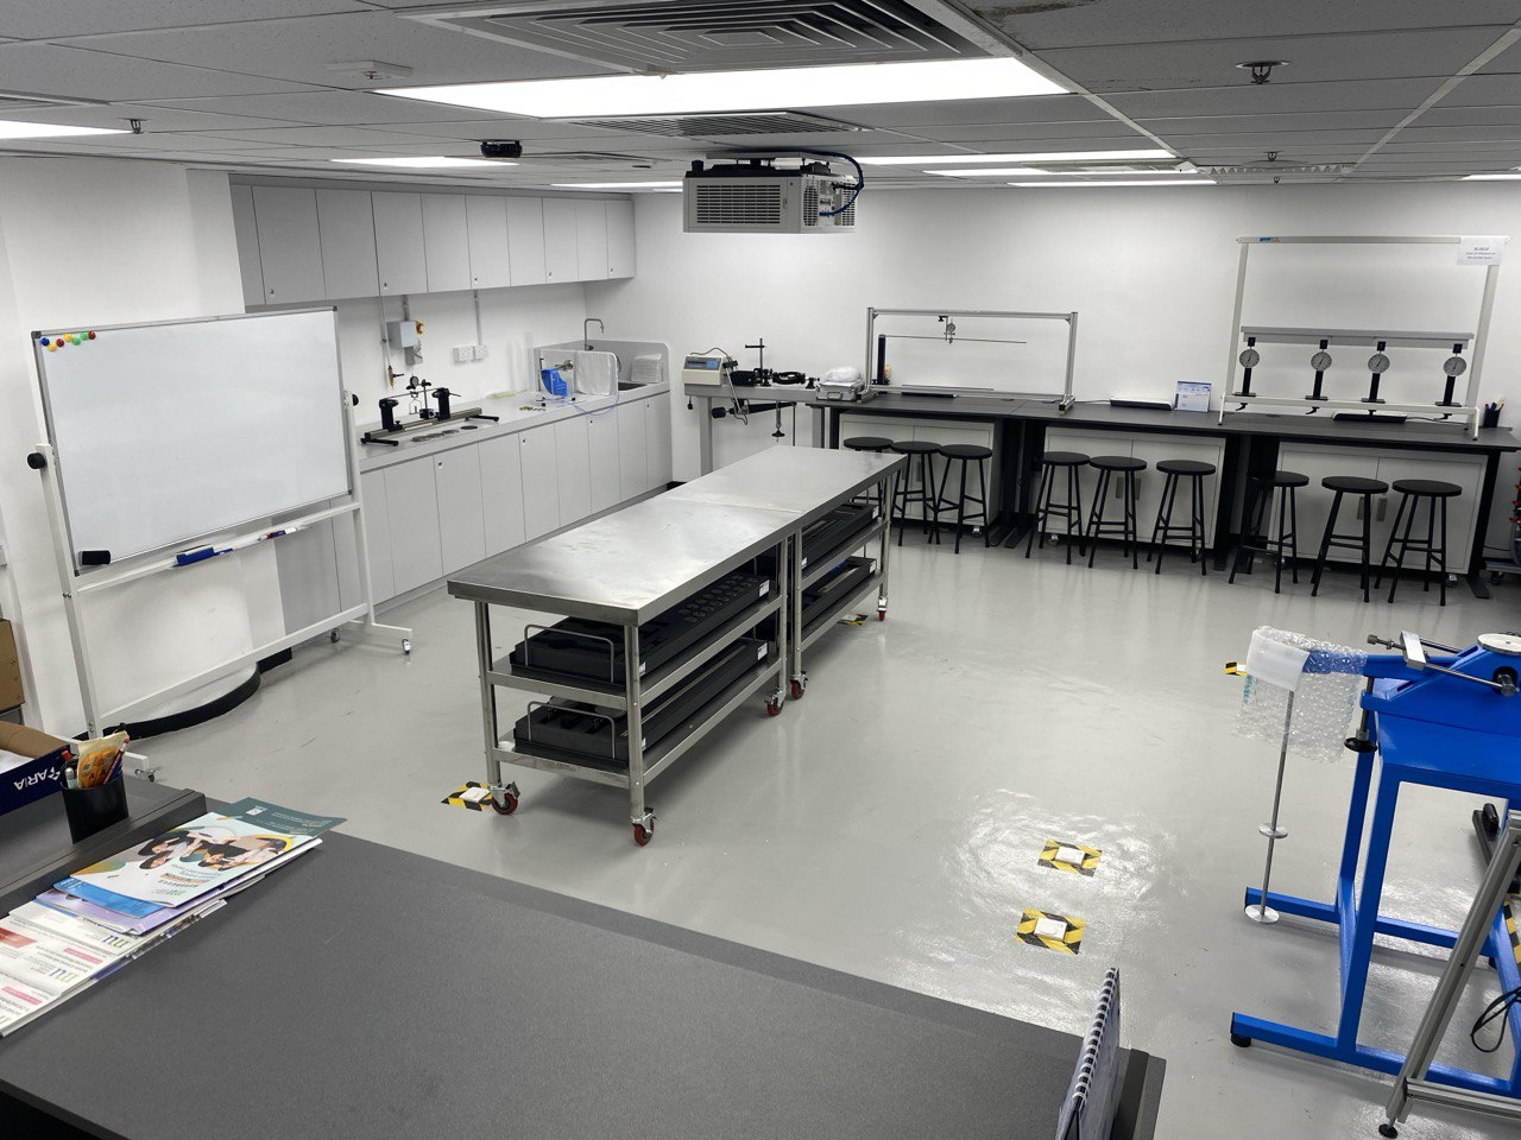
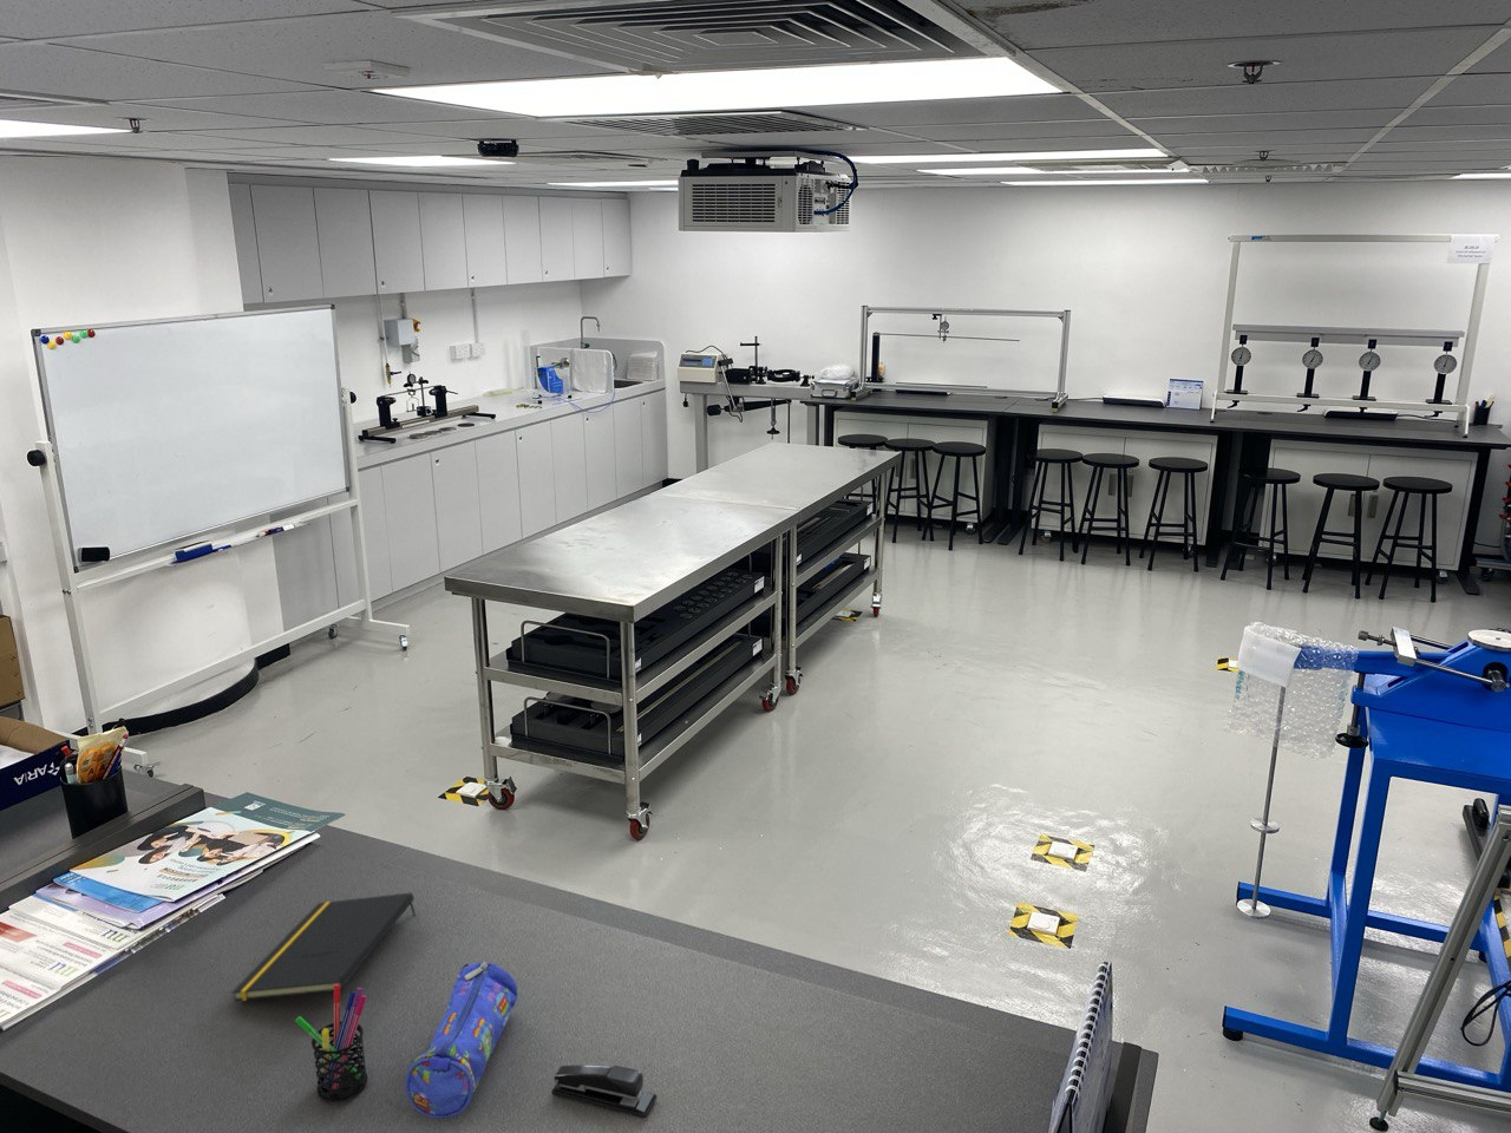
+ pen holder [294,983,370,1102]
+ pencil case [403,960,520,1119]
+ stapler [550,1063,658,1119]
+ notepad [231,893,416,1002]
